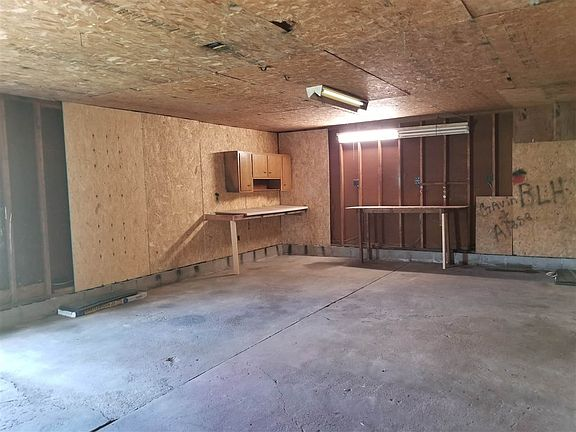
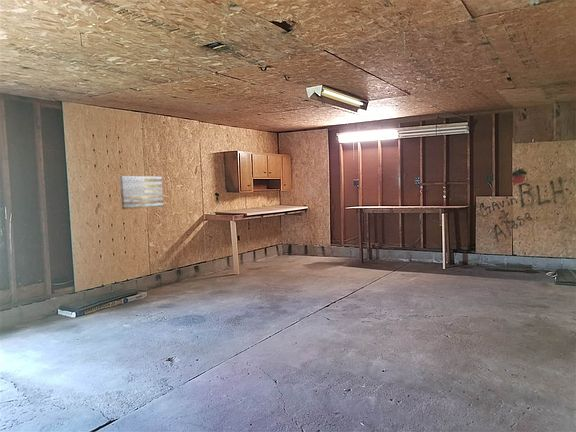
+ wall art [119,175,164,210]
